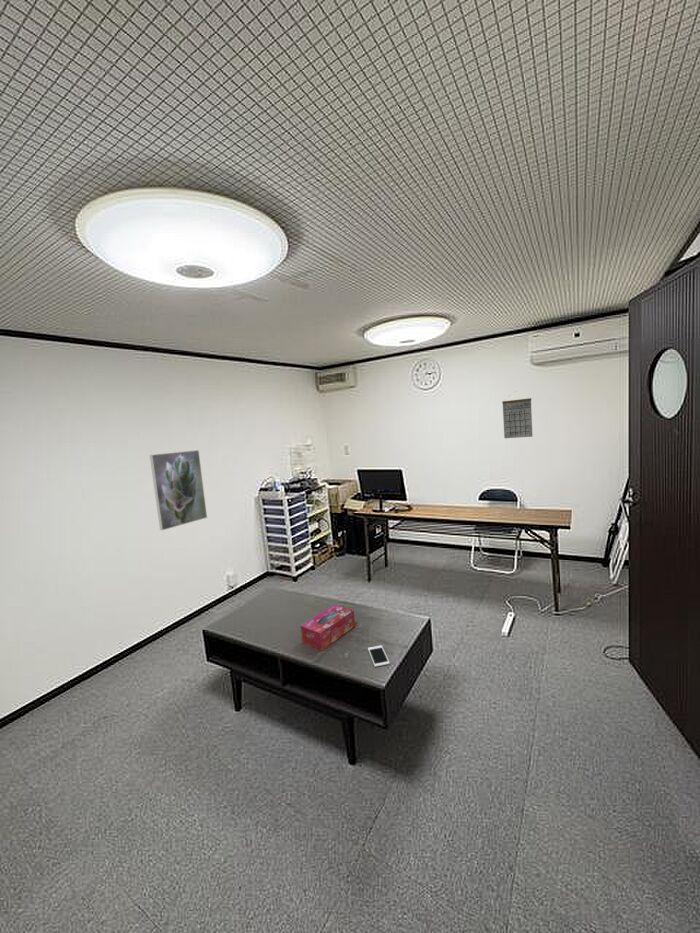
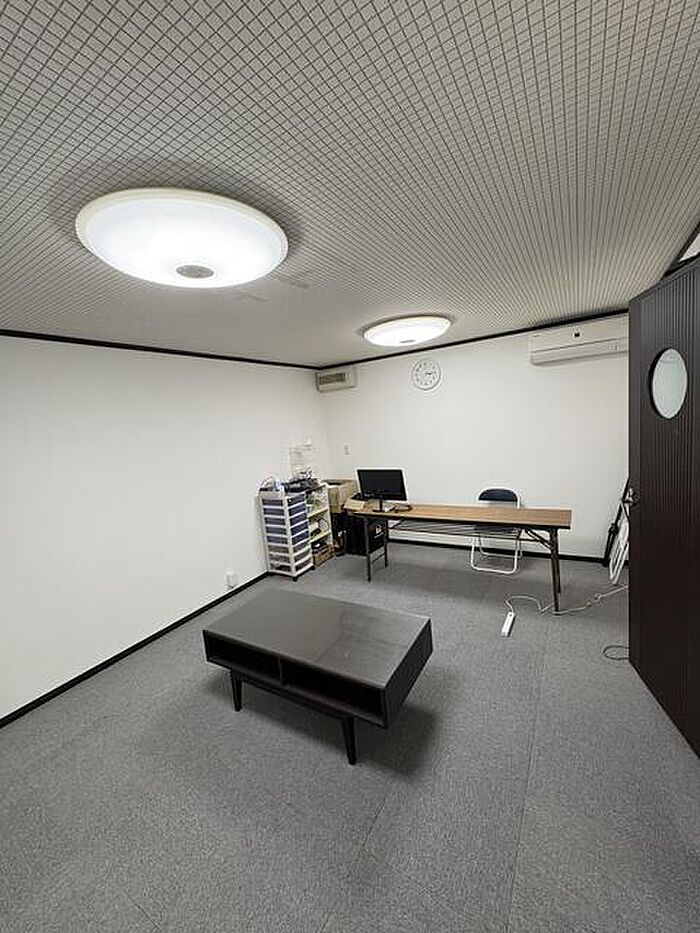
- tissue box [300,603,356,652]
- cell phone [367,644,391,668]
- calendar [501,390,534,439]
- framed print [149,449,208,531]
